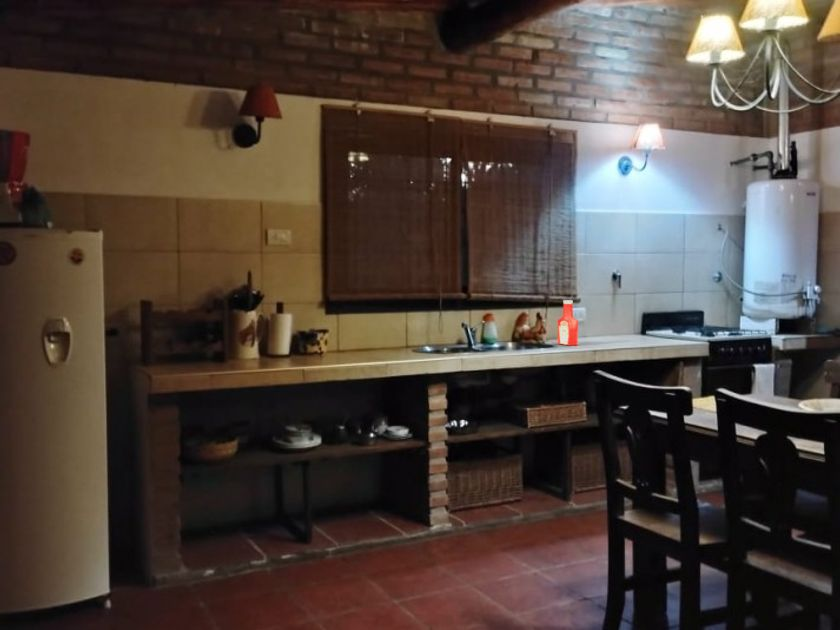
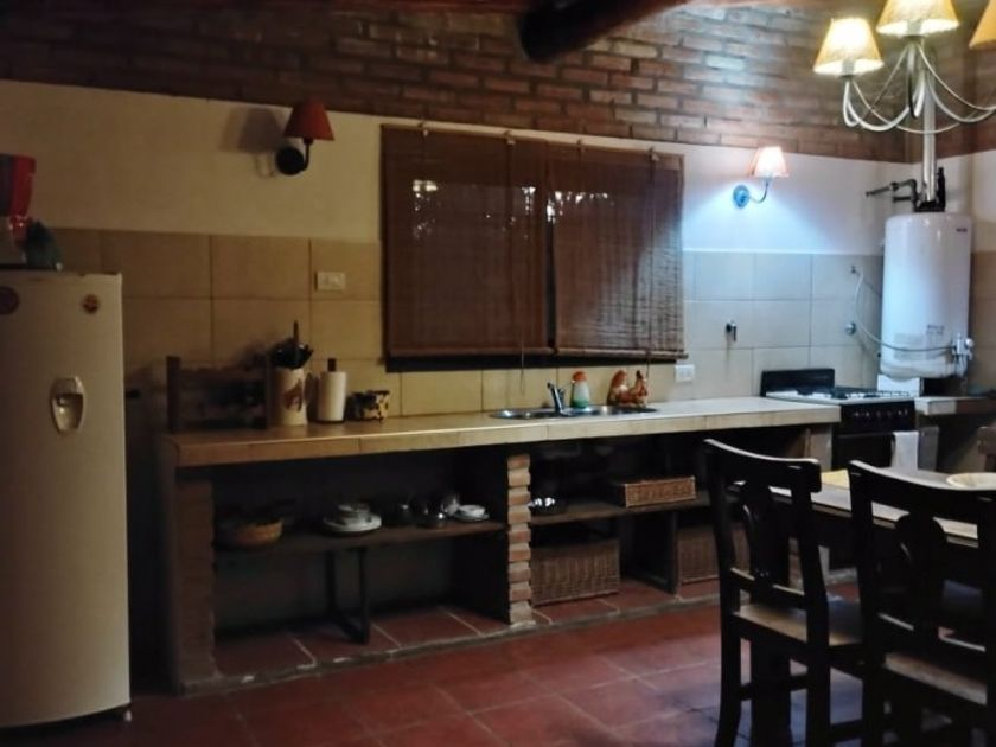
- soap bottle [556,299,579,346]
